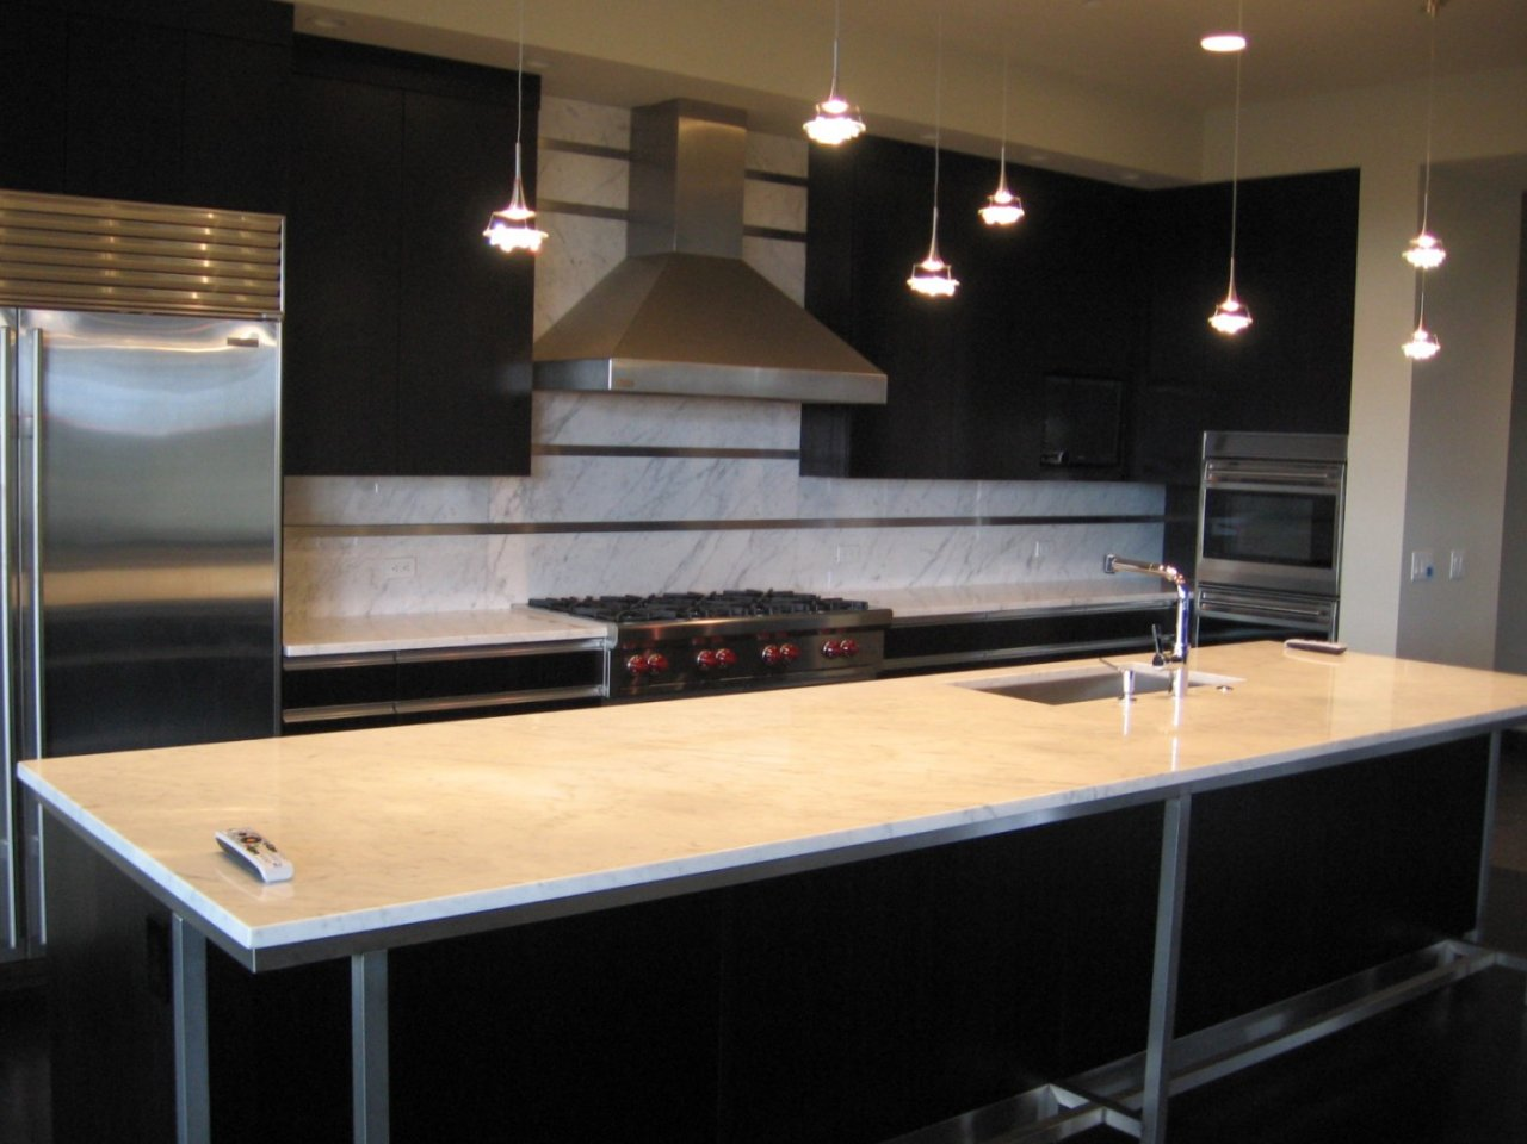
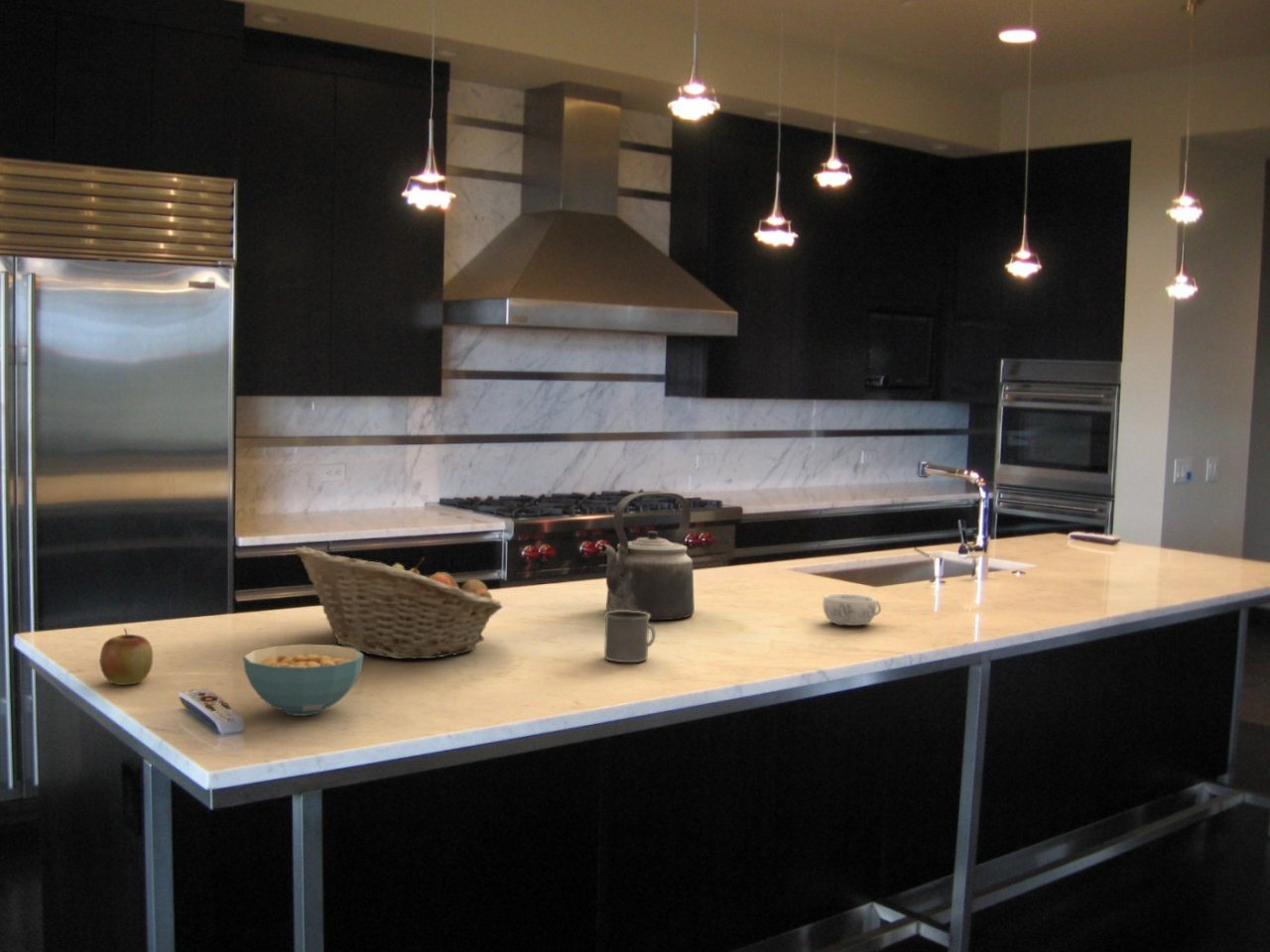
+ apple [99,628,154,686]
+ fruit basket [294,545,503,659]
+ mug [603,610,657,663]
+ decorative bowl [823,593,882,627]
+ cereal bowl [242,644,364,717]
+ kettle [600,491,696,621]
